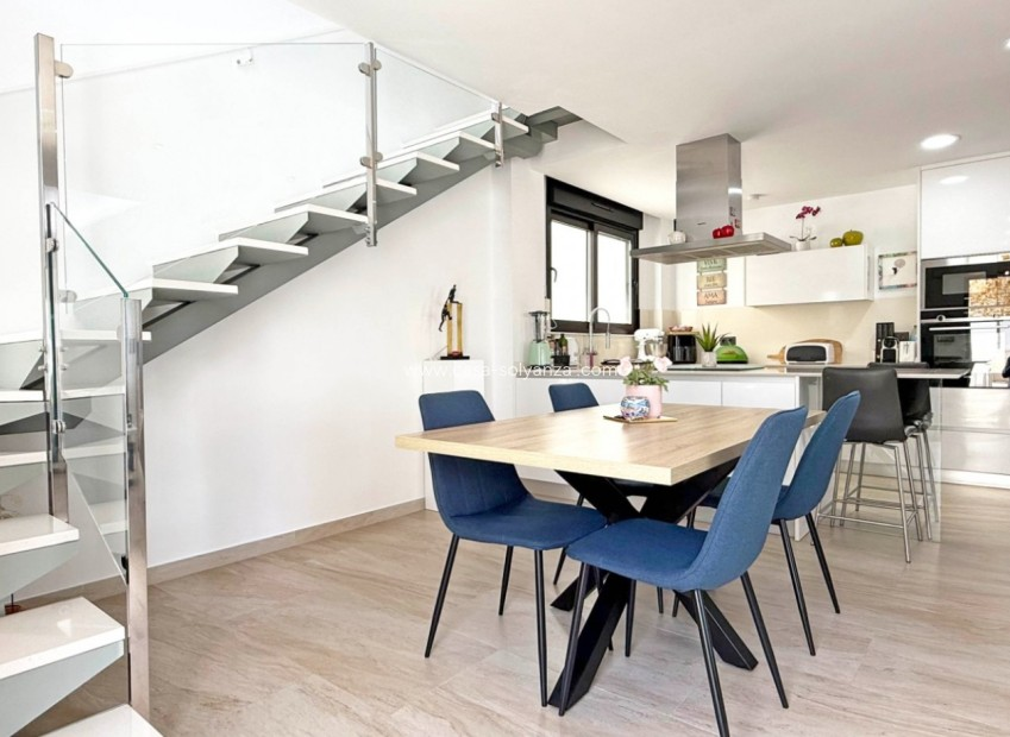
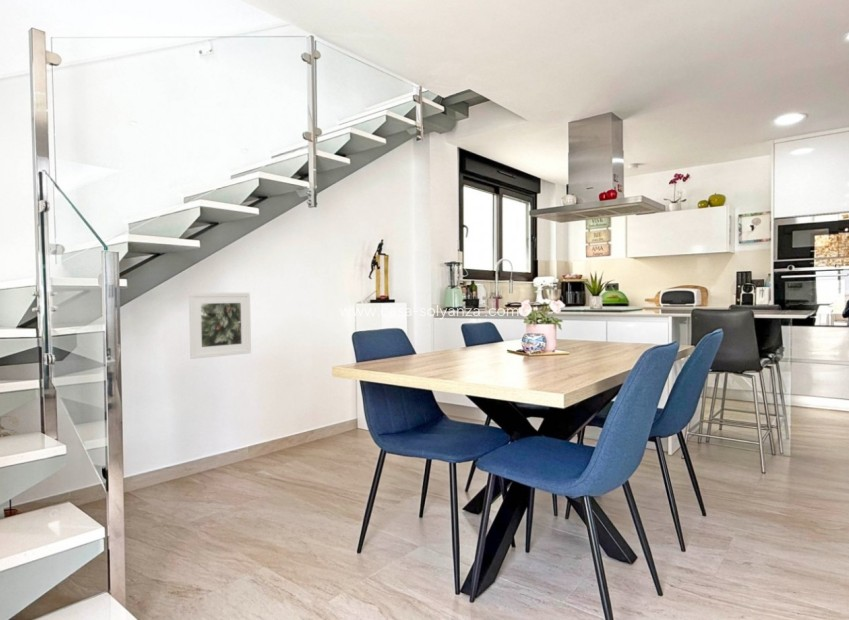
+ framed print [188,292,252,360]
